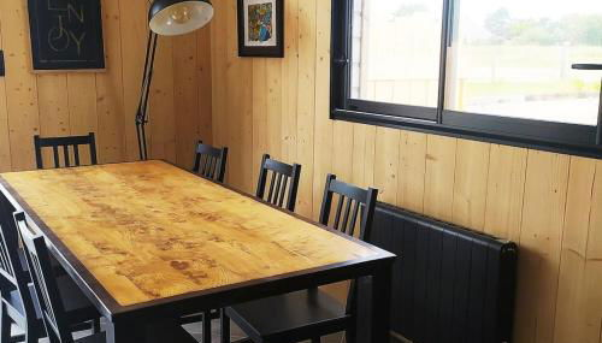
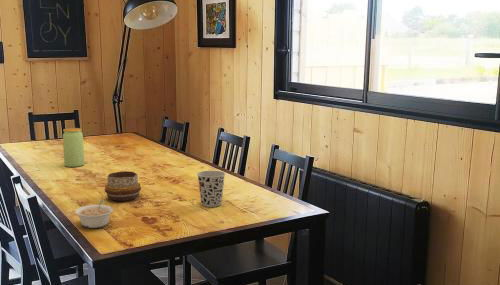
+ jar [62,127,85,168]
+ decorative bowl [104,170,142,202]
+ legume [74,199,114,229]
+ cup [196,170,226,208]
